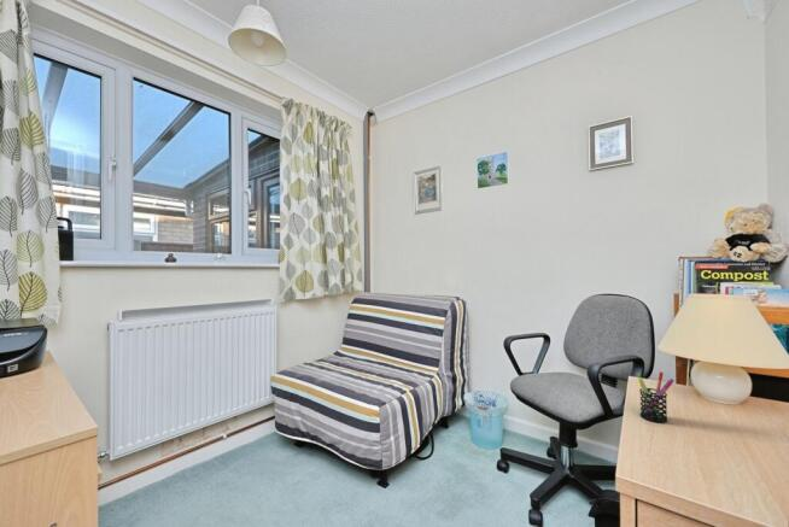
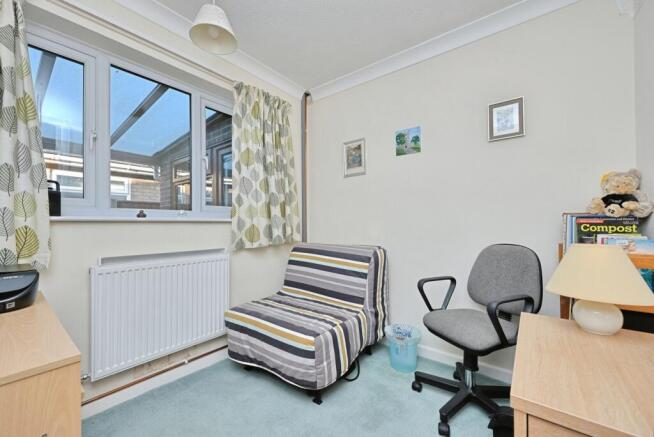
- pen holder [636,370,676,424]
